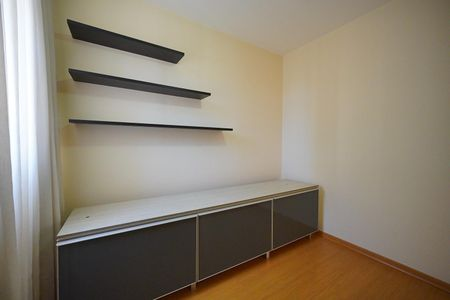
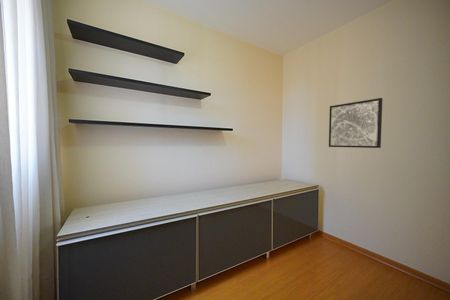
+ wall art [328,97,384,149]
